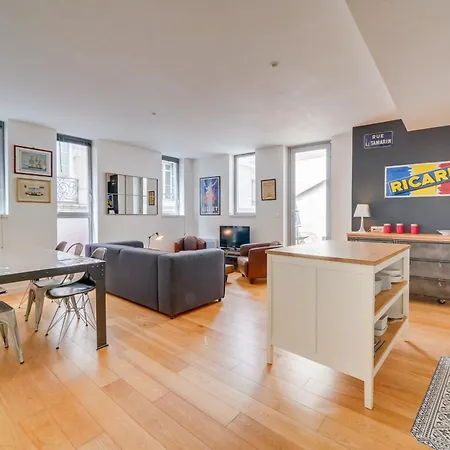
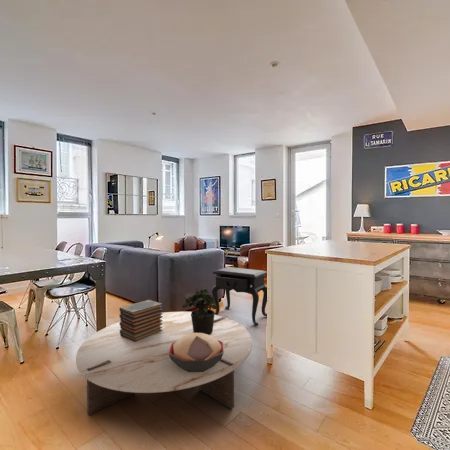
+ coffee table [75,311,253,416]
+ potted plant [181,288,218,335]
+ decorative bowl [168,333,224,372]
+ side table [211,266,268,326]
+ book stack [118,299,164,342]
